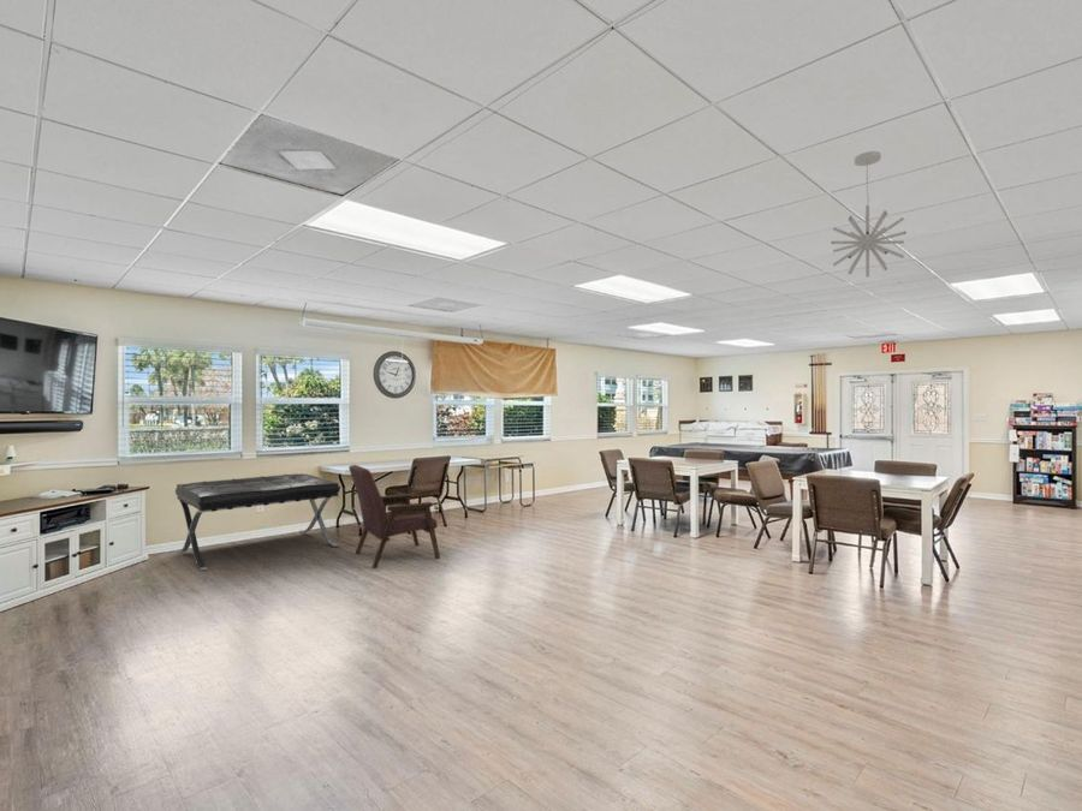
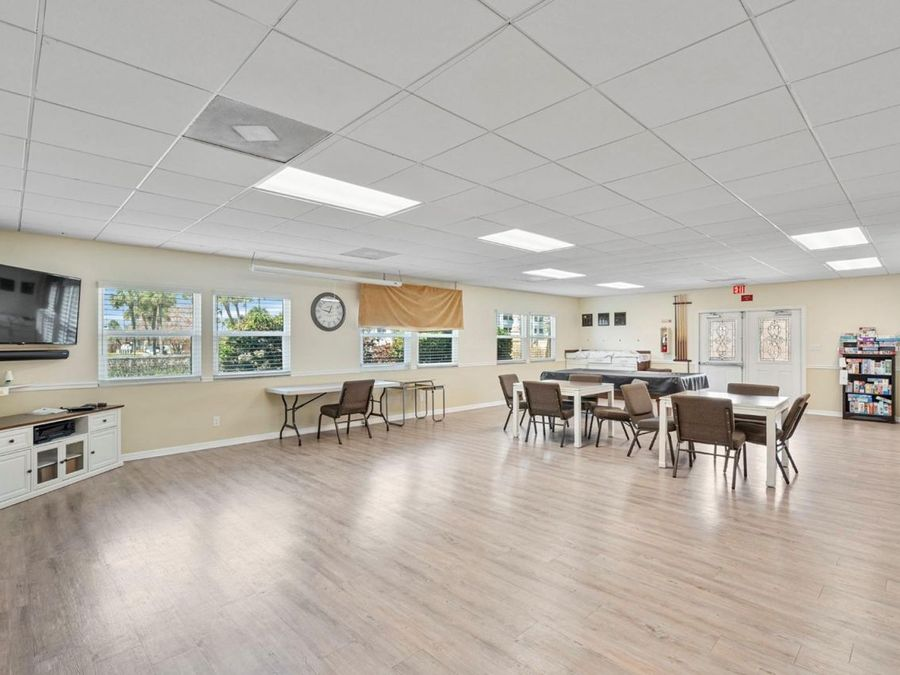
- bench [174,472,341,572]
- armchair [347,464,441,570]
- pendant light [830,150,908,279]
